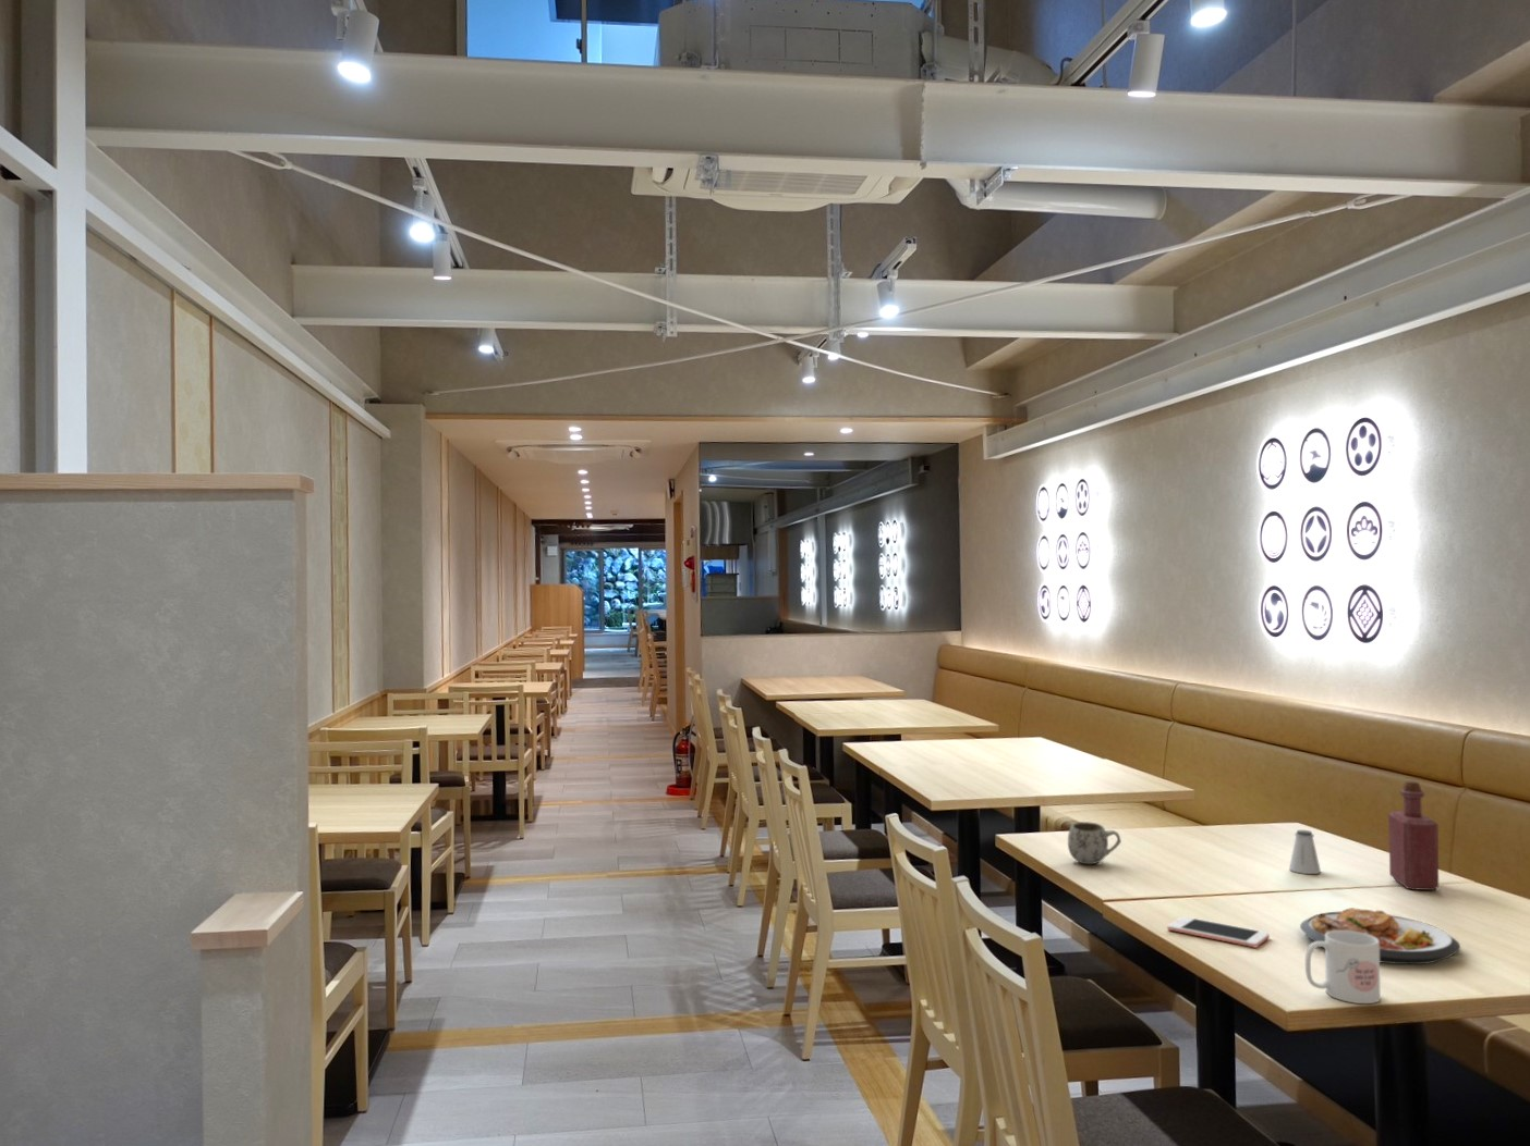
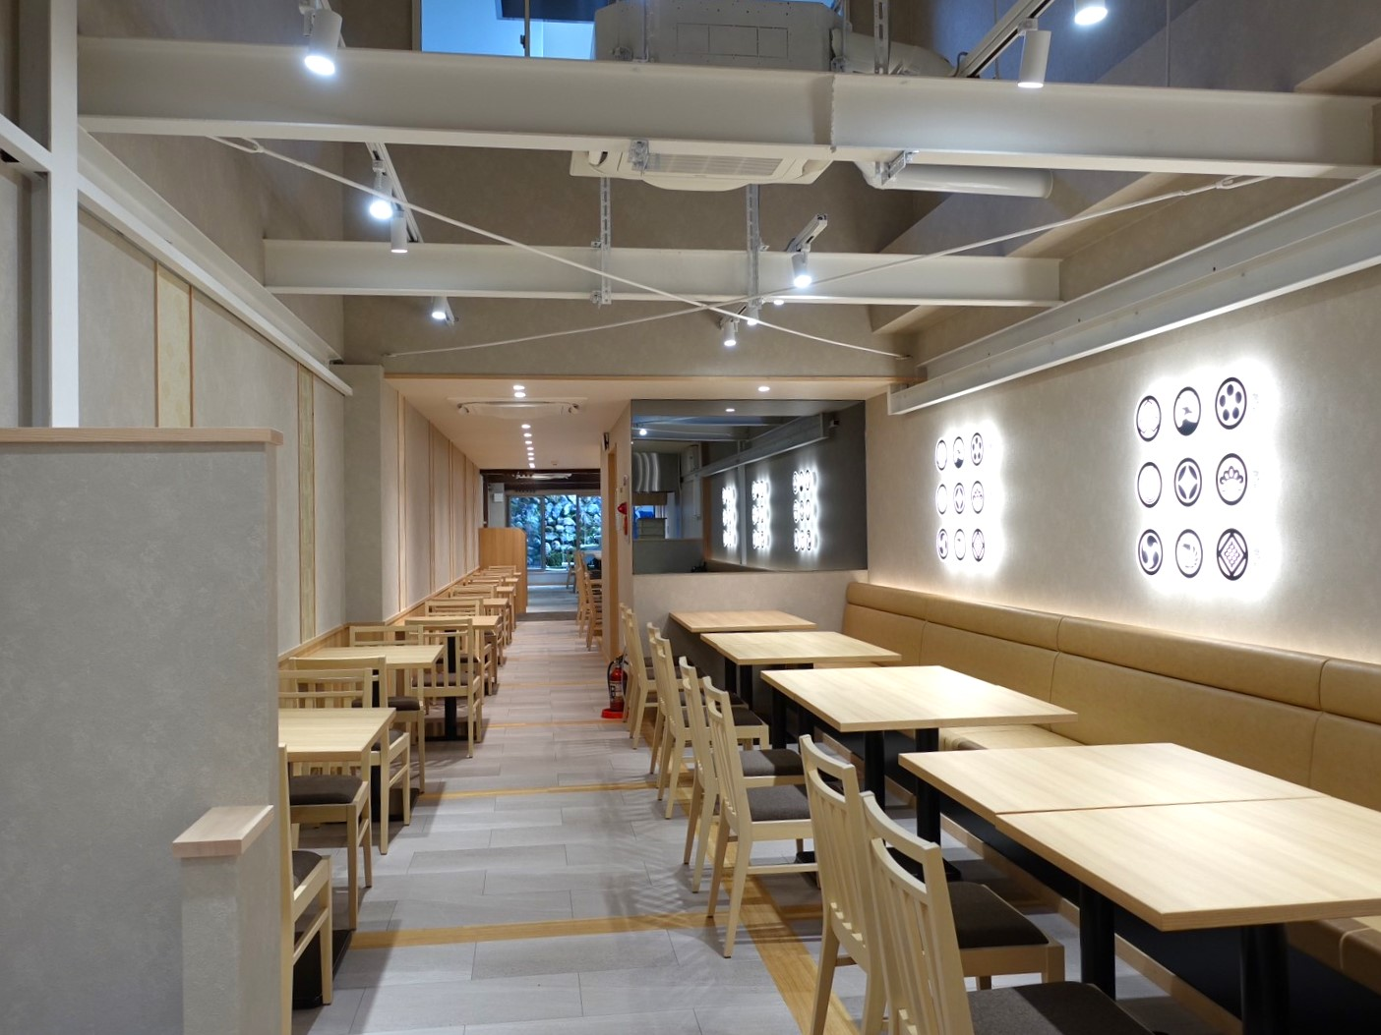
- bottle [1388,780,1440,891]
- cell phone [1166,915,1271,947]
- mug [1305,931,1382,1004]
- saltshaker [1288,829,1322,875]
- plate [1299,906,1461,965]
- mug [1067,821,1123,866]
